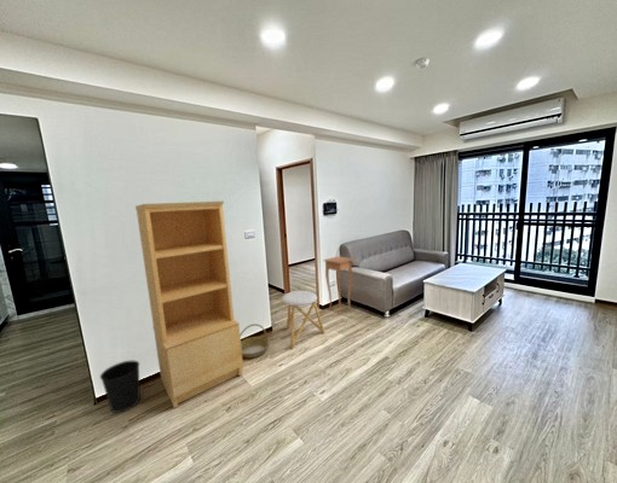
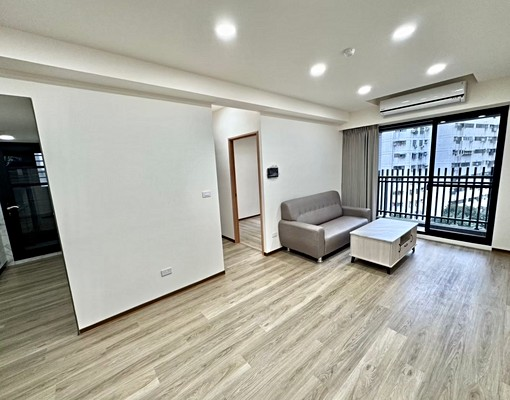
- stool [279,290,325,349]
- bookcase [134,200,244,409]
- wastebasket [99,359,142,414]
- basket [240,322,270,359]
- side table [322,255,354,316]
